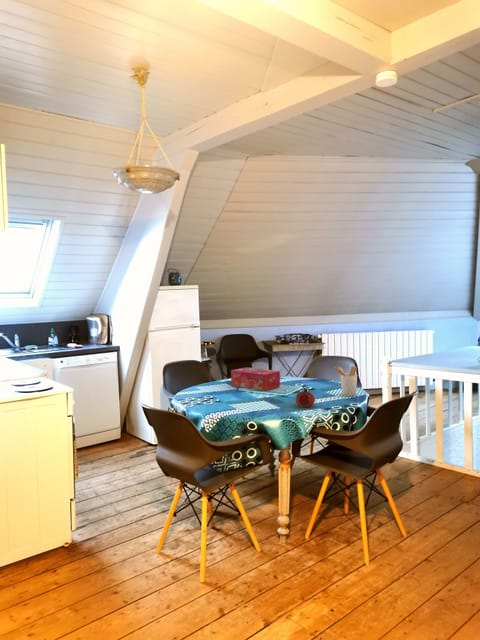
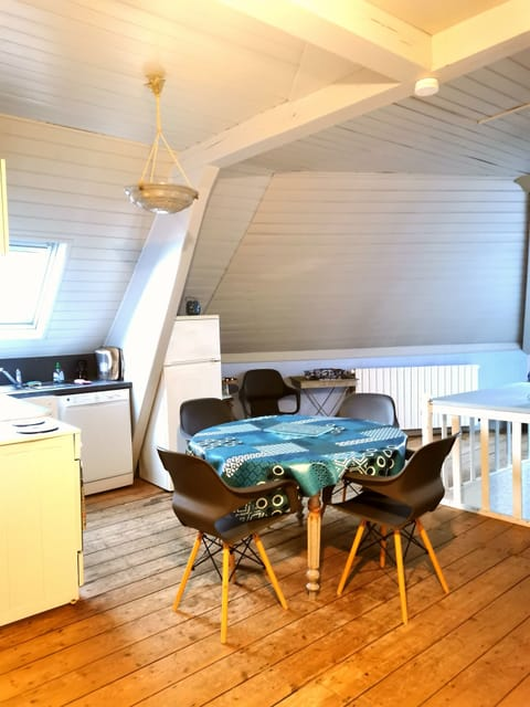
- utensil holder [333,365,358,397]
- fruit [295,387,316,408]
- tissue box [230,366,281,391]
